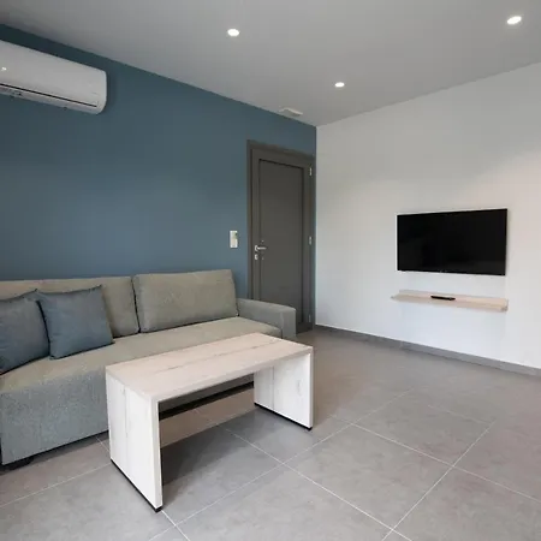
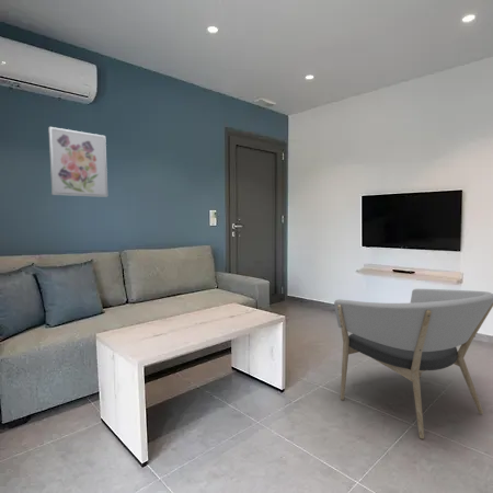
+ armchair [333,288,493,440]
+ wall art [47,126,108,198]
